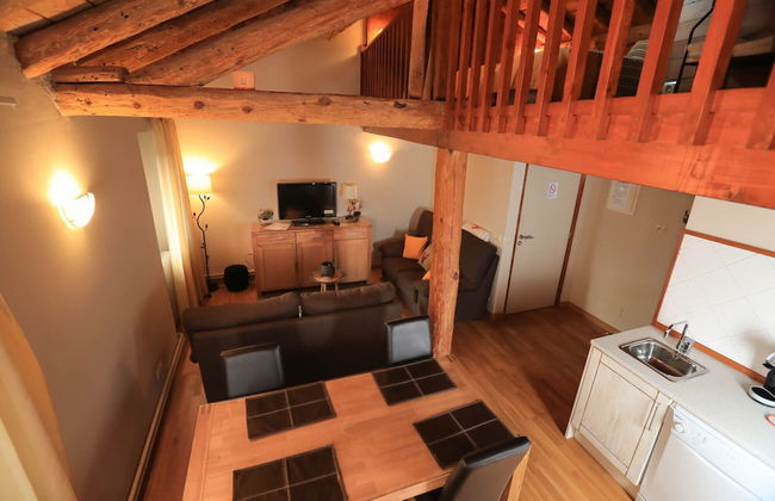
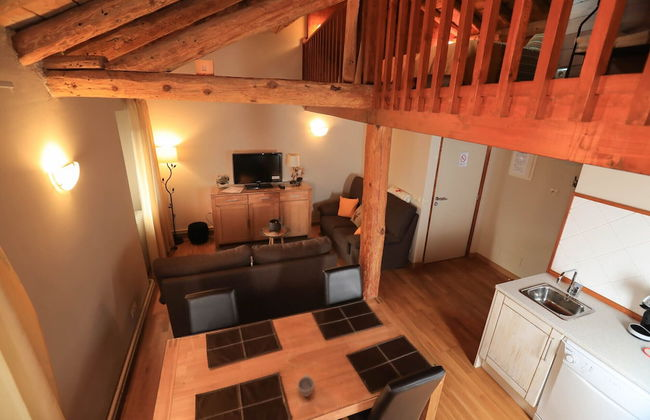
+ cup [297,373,316,398]
